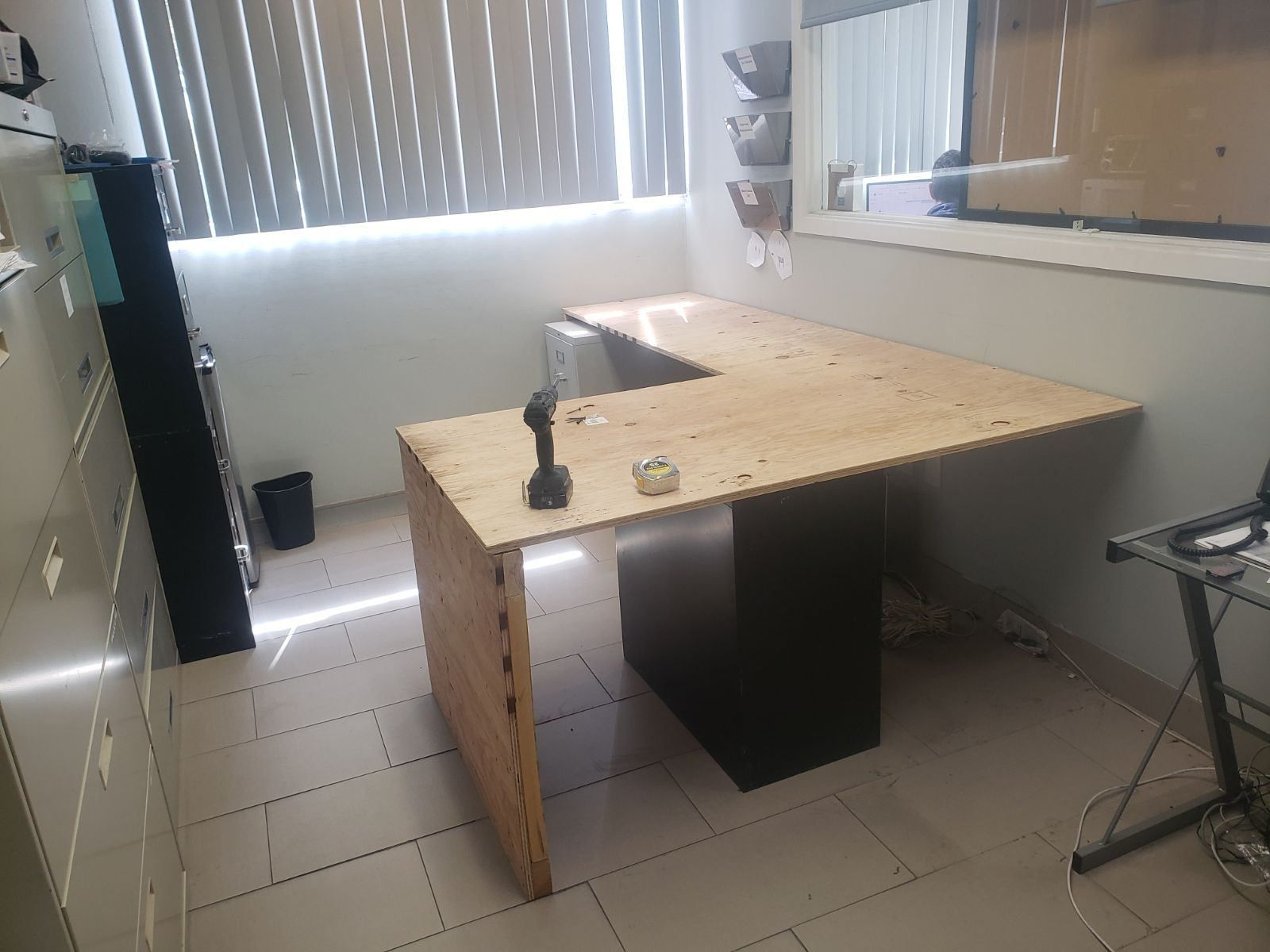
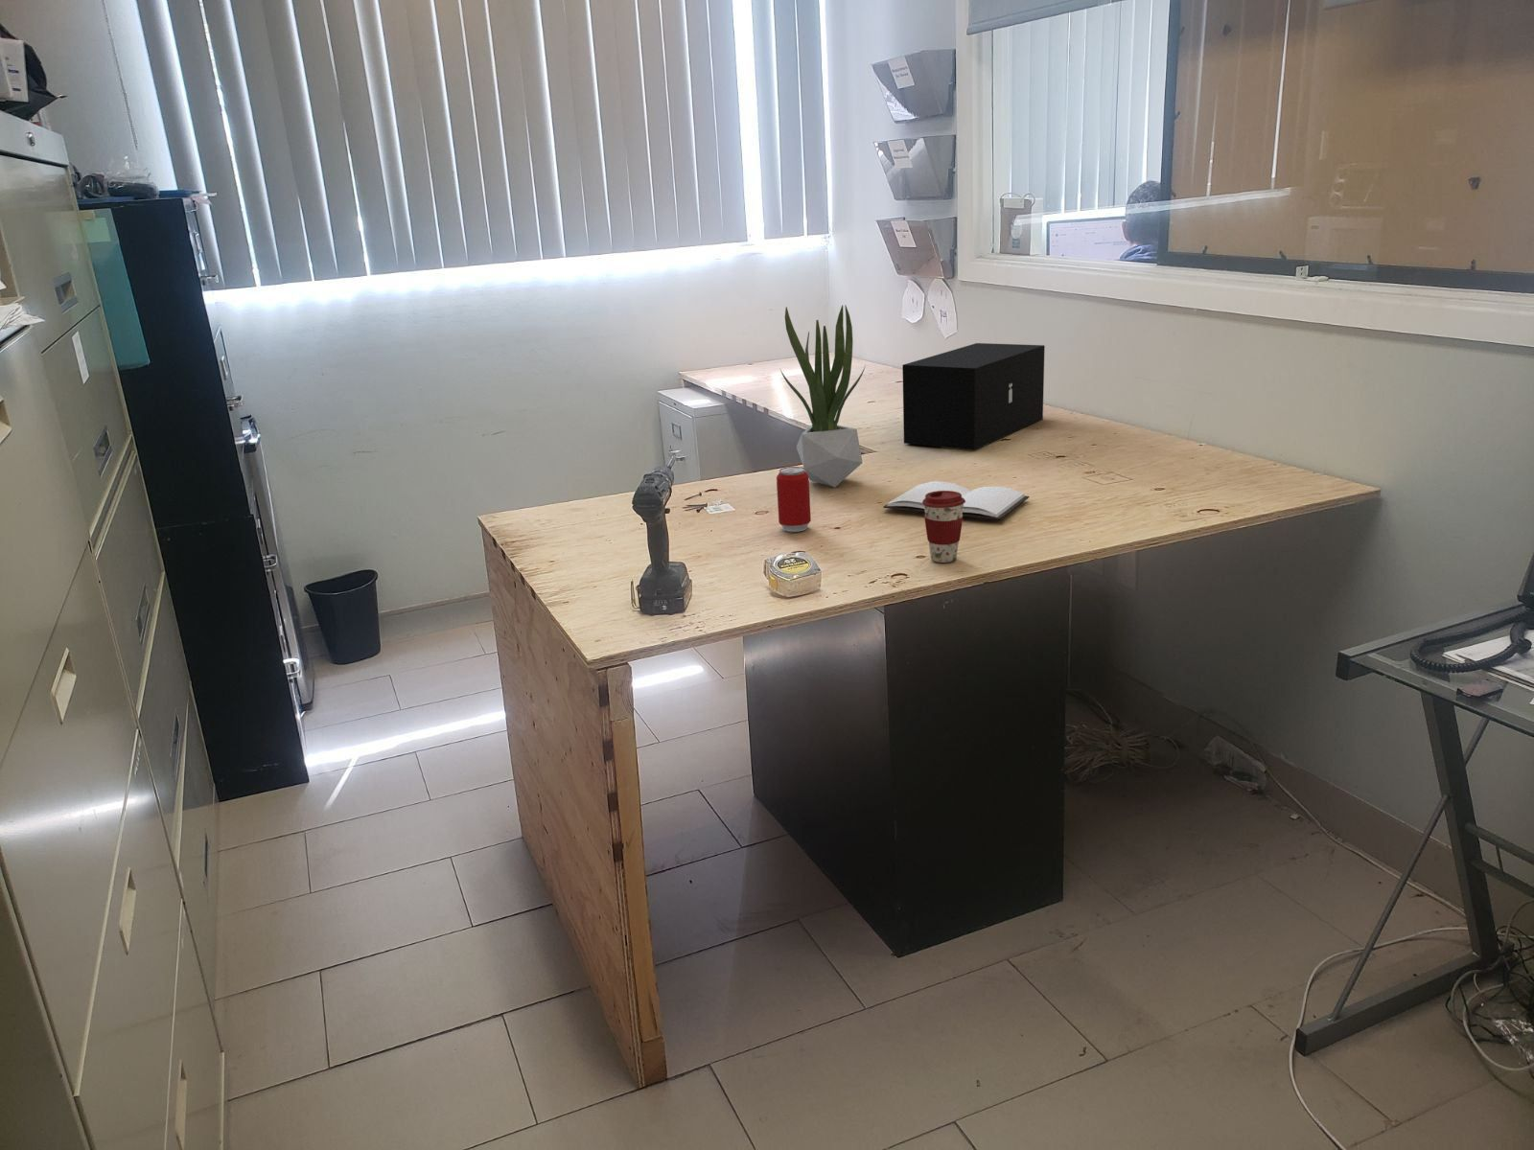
+ speaker [901,342,1046,452]
+ book [882,480,1029,521]
+ potted plant [779,303,867,488]
+ beverage can [775,466,812,533]
+ coffee cup [923,490,965,563]
